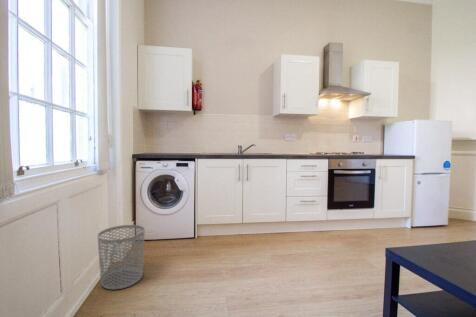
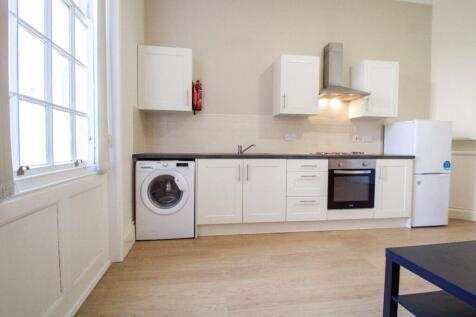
- waste bin [97,224,146,291]
